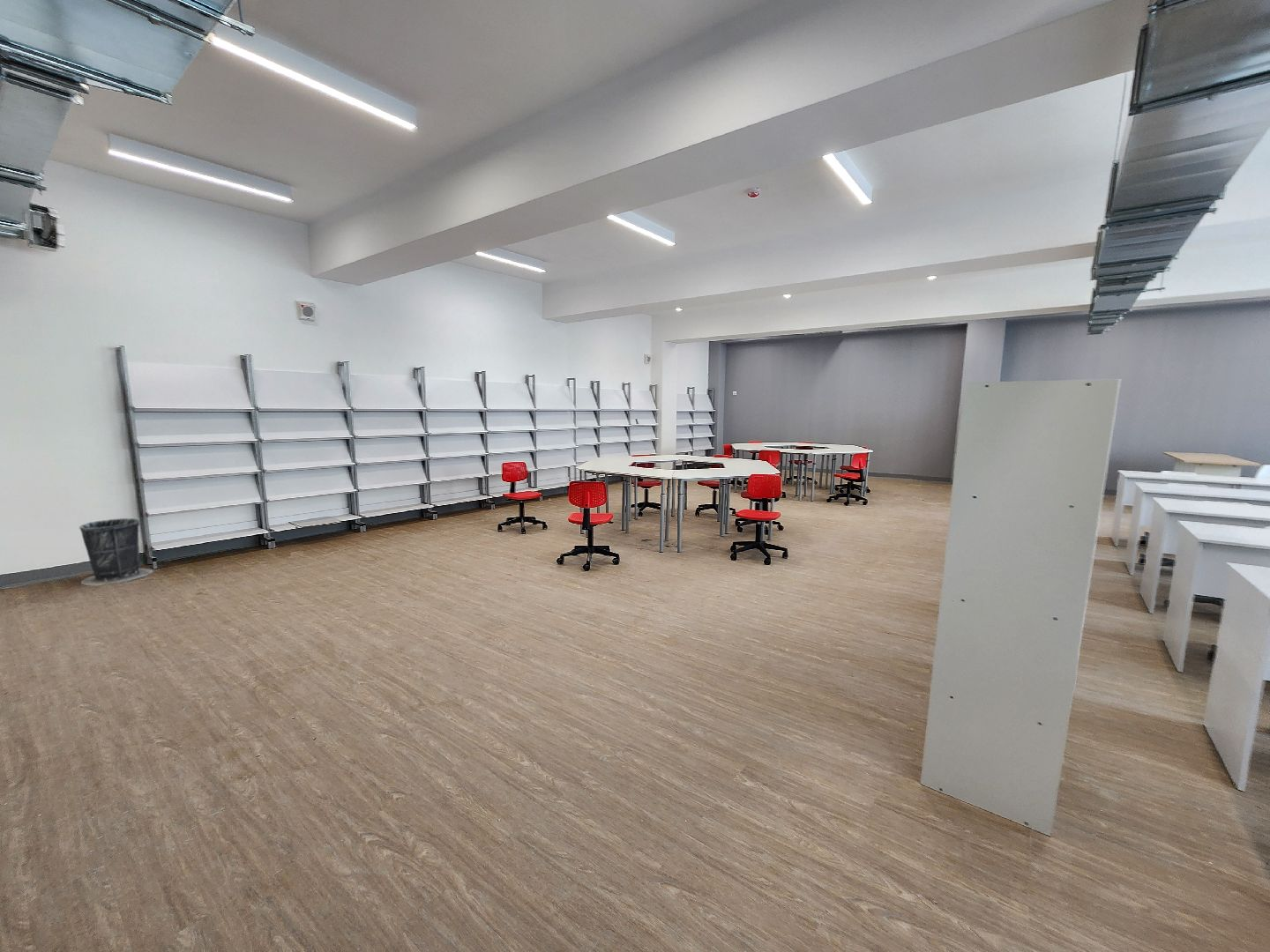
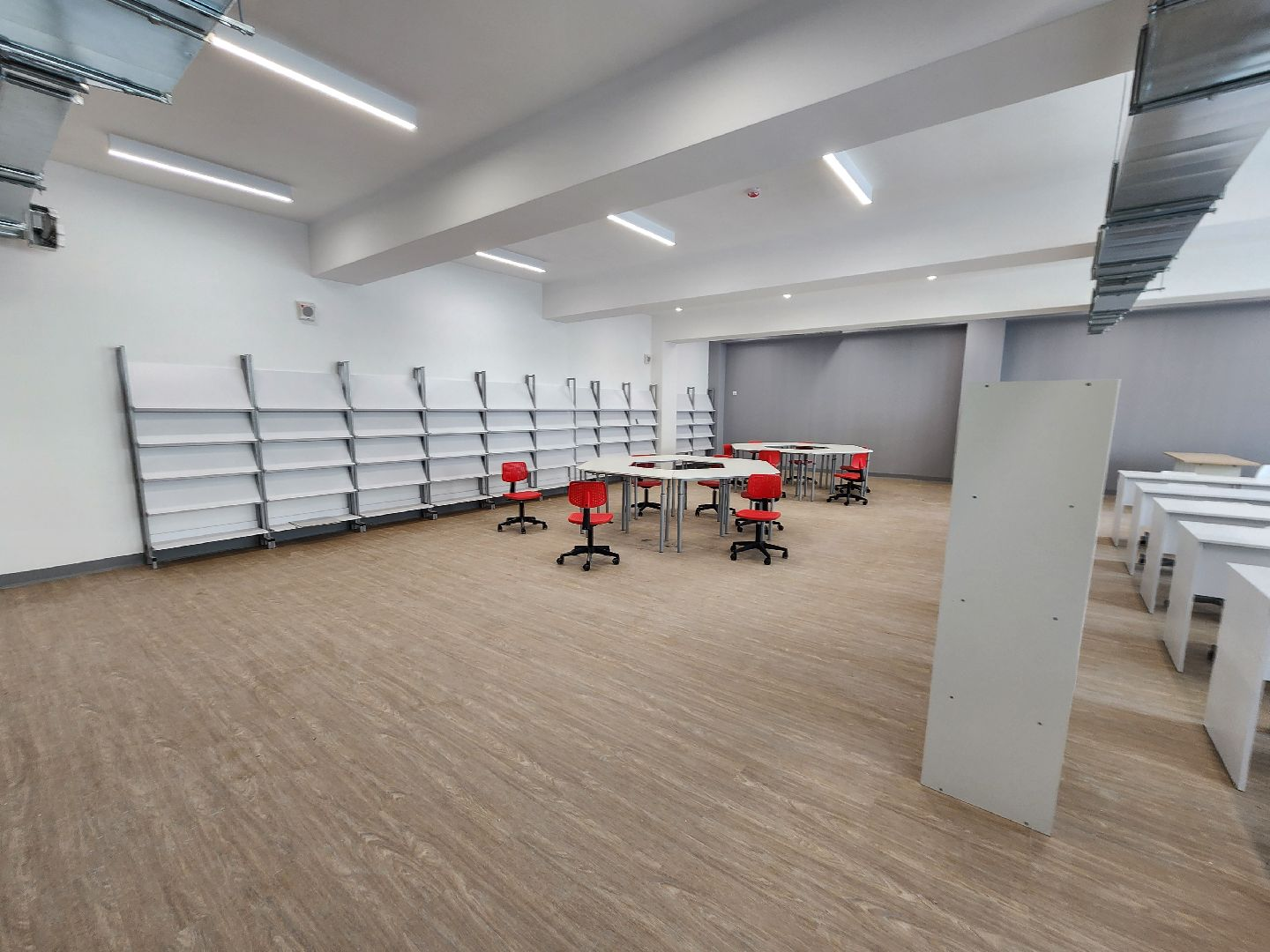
- trash can [78,517,154,586]
